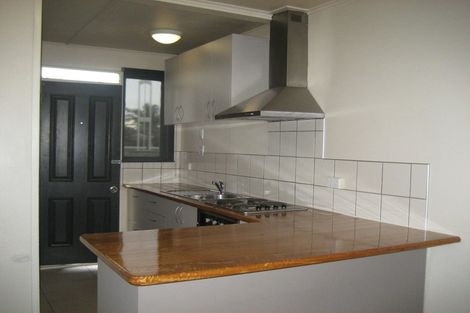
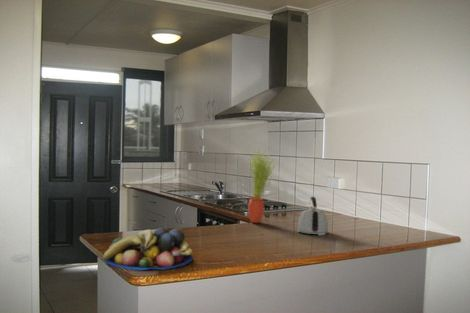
+ potted plant [247,149,276,224]
+ fruit bowl [102,227,194,271]
+ kettle [296,196,329,236]
